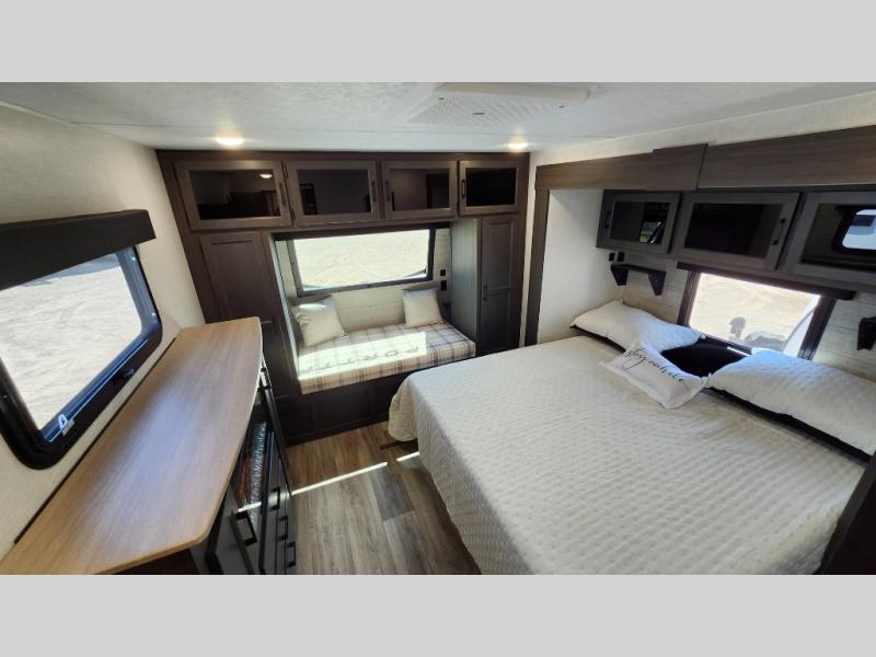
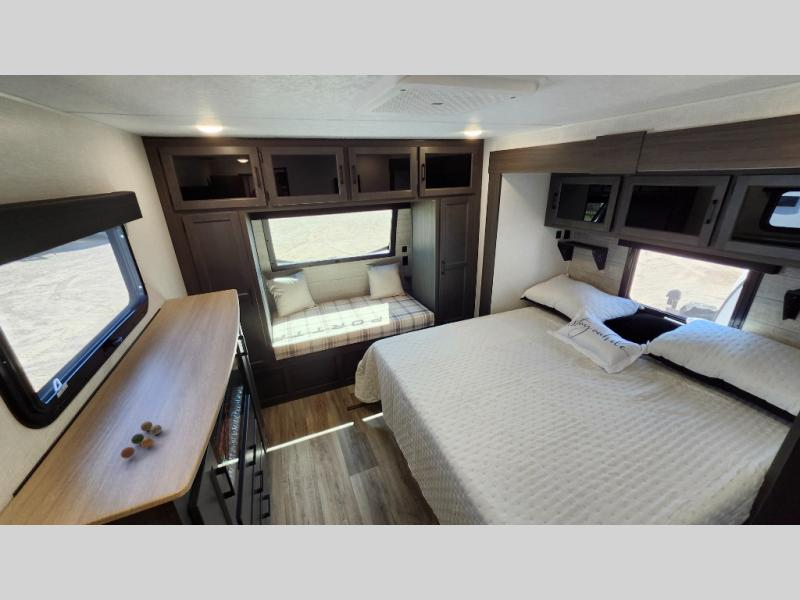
+ decorative ball [120,420,163,459]
